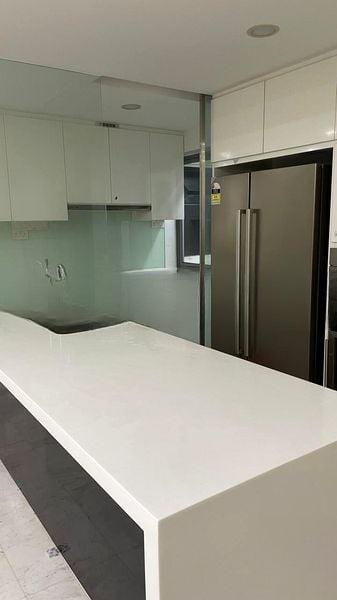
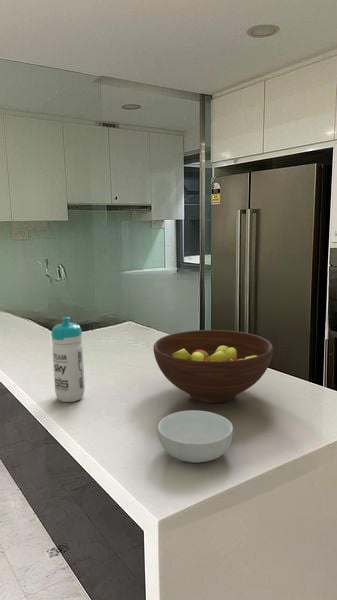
+ cereal bowl [157,409,234,464]
+ fruit bowl [153,329,274,404]
+ water bottle [50,316,86,403]
